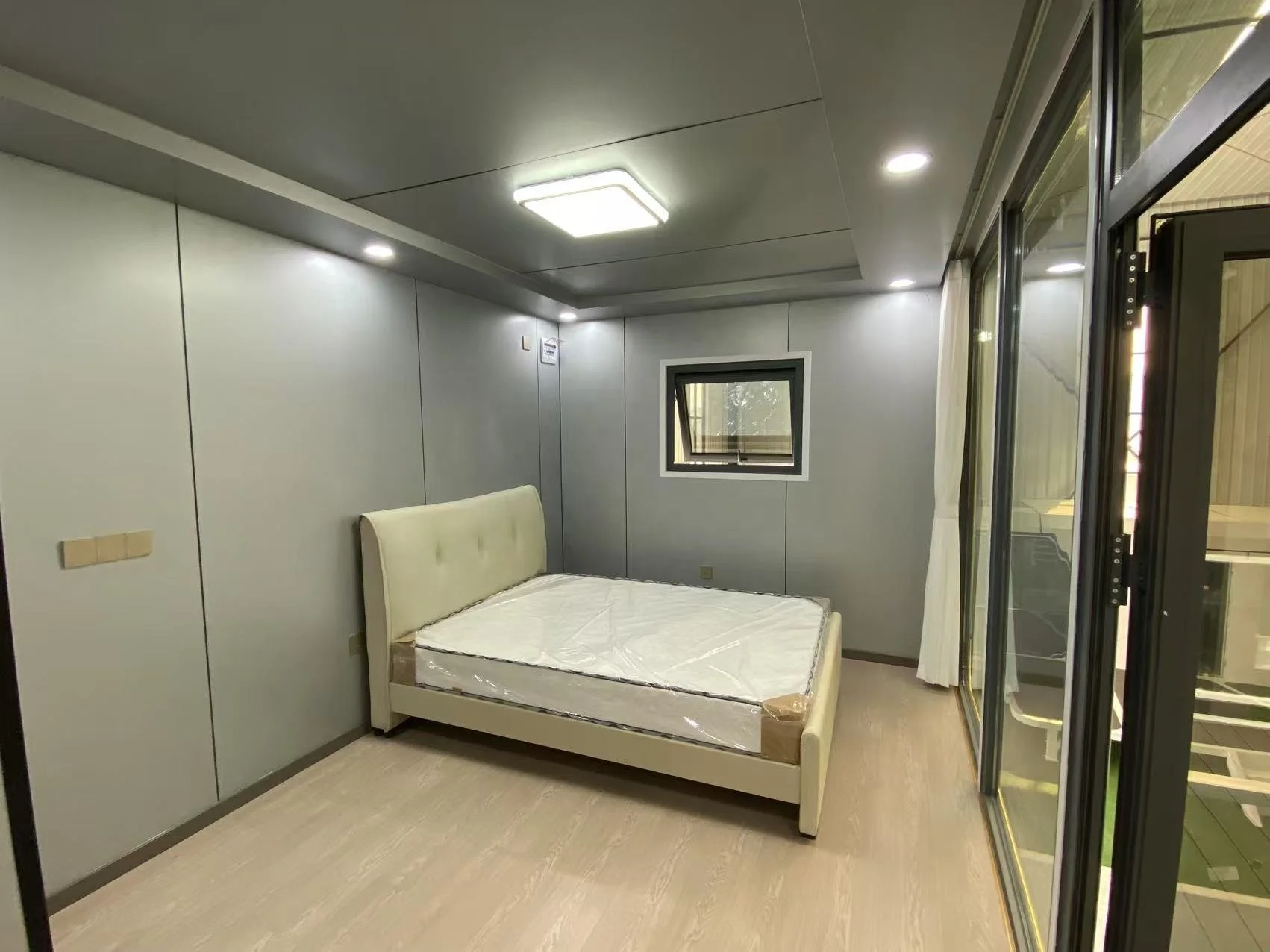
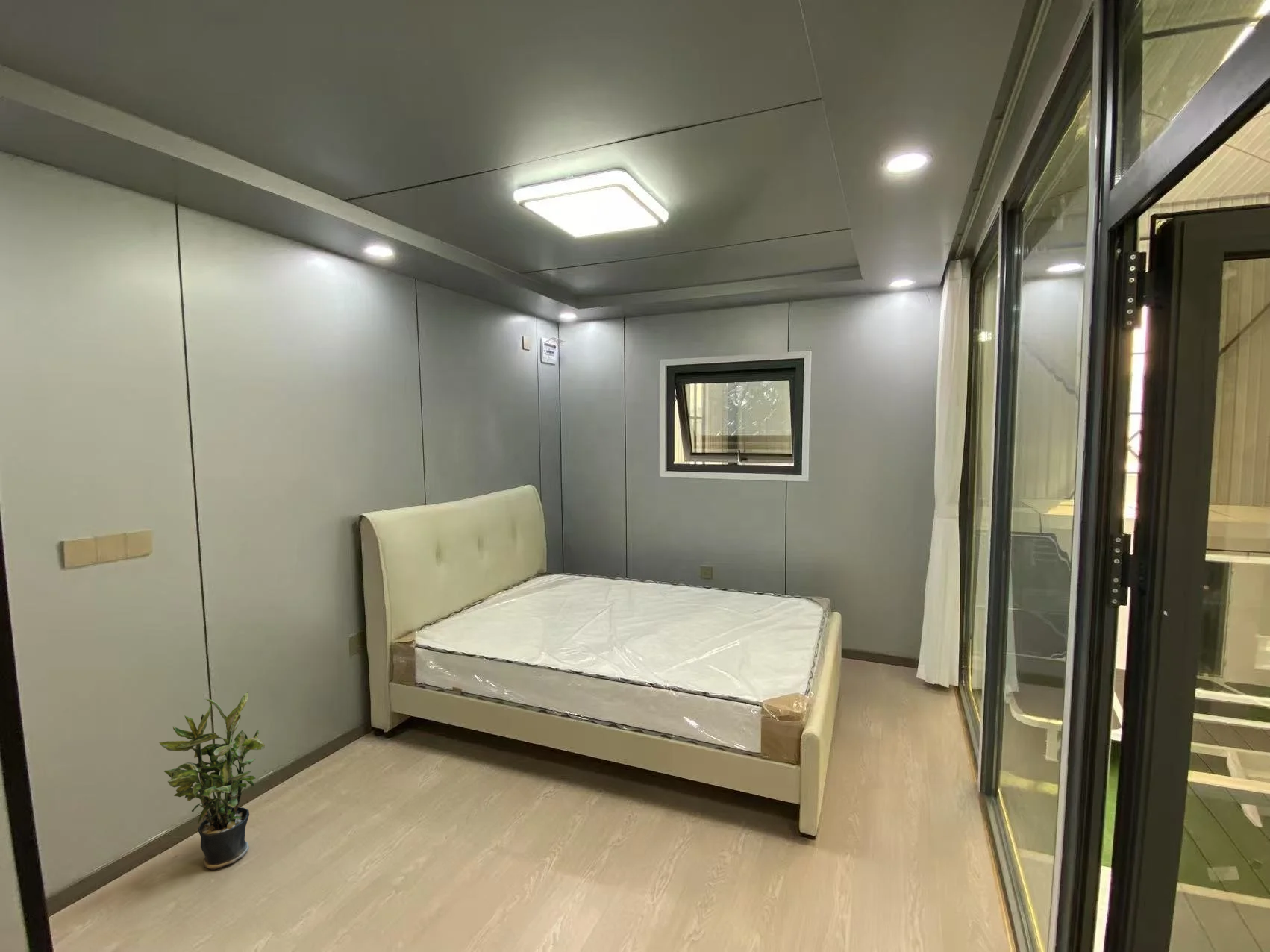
+ potted plant [158,691,266,871]
